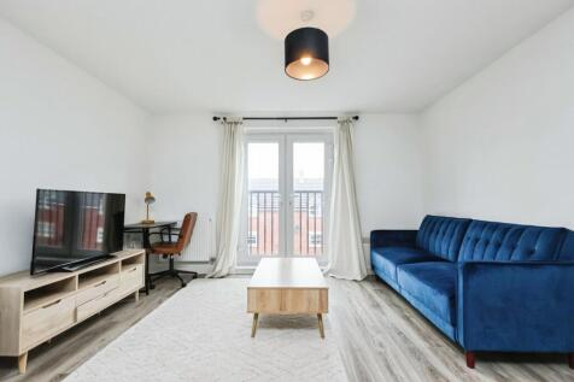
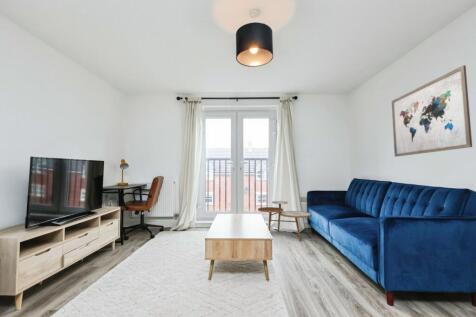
+ side table [257,200,313,241]
+ wall art [391,64,473,158]
